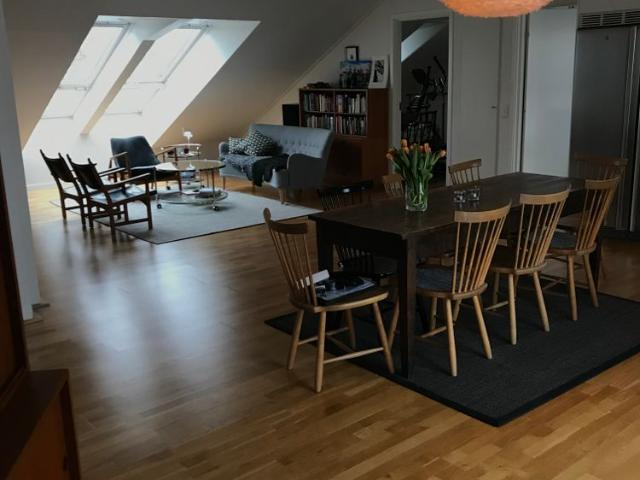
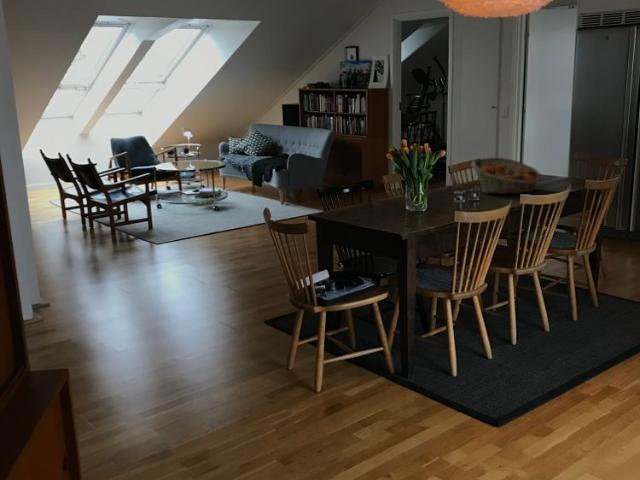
+ fruit basket [470,157,543,195]
